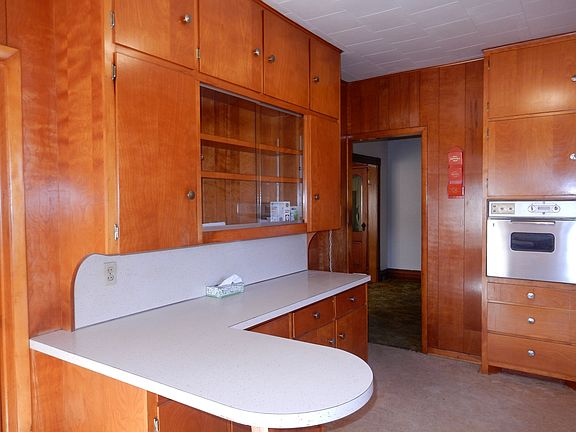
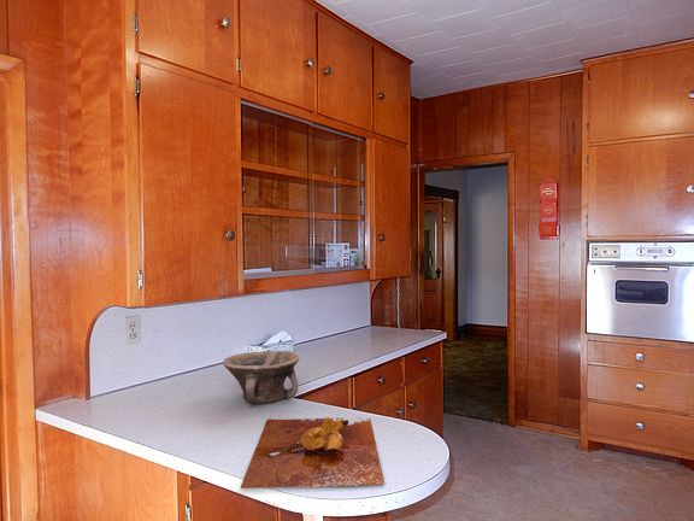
+ bowl [222,350,300,405]
+ cutting board [240,416,386,490]
